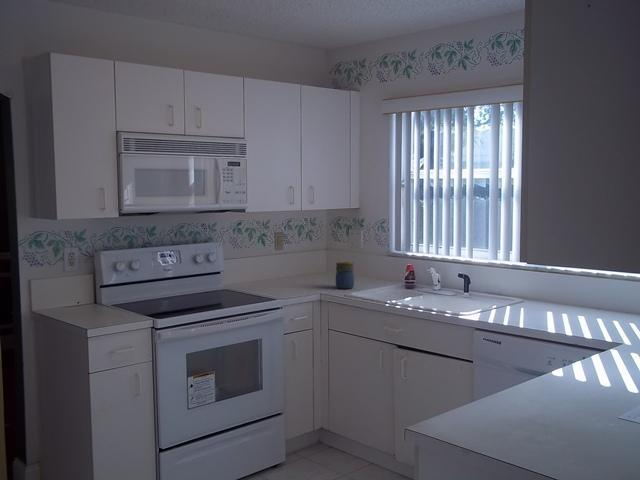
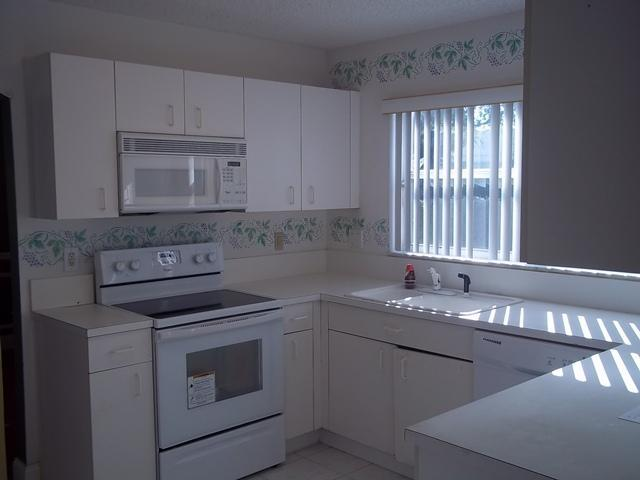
- jar [335,261,355,290]
